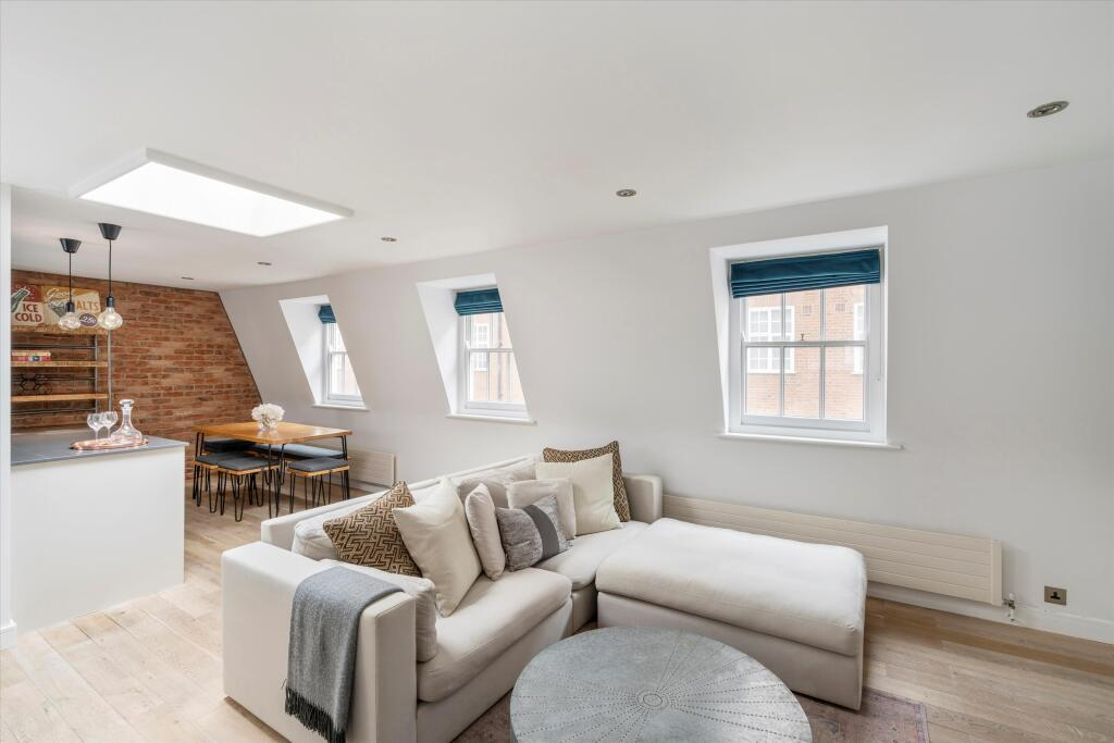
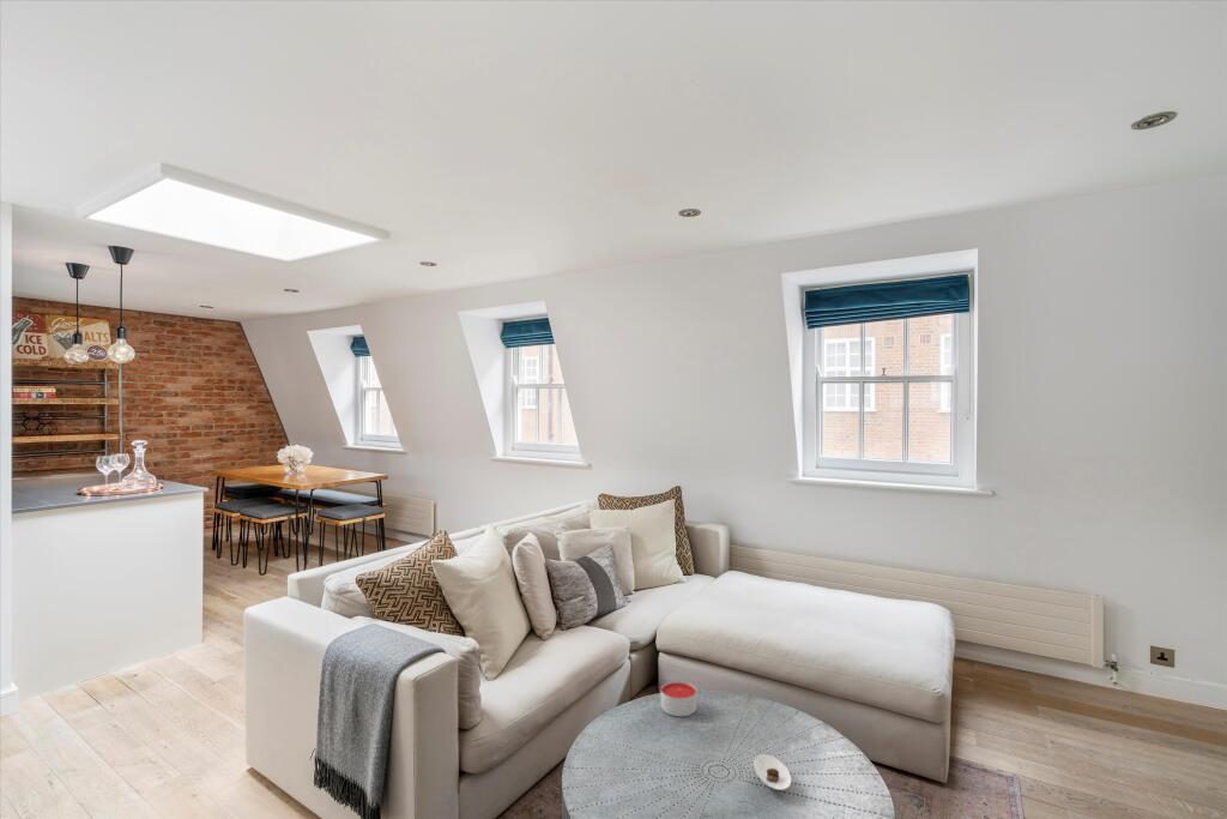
+ candle [660,680,697,717]
+ saucer [752,754,792,791]
